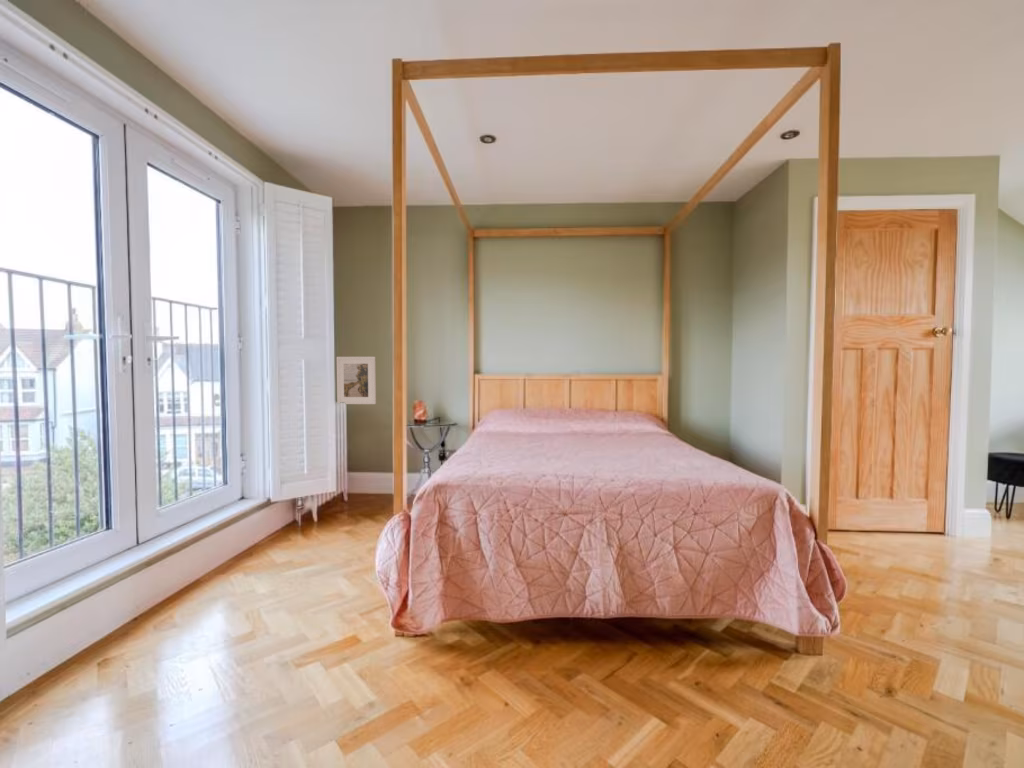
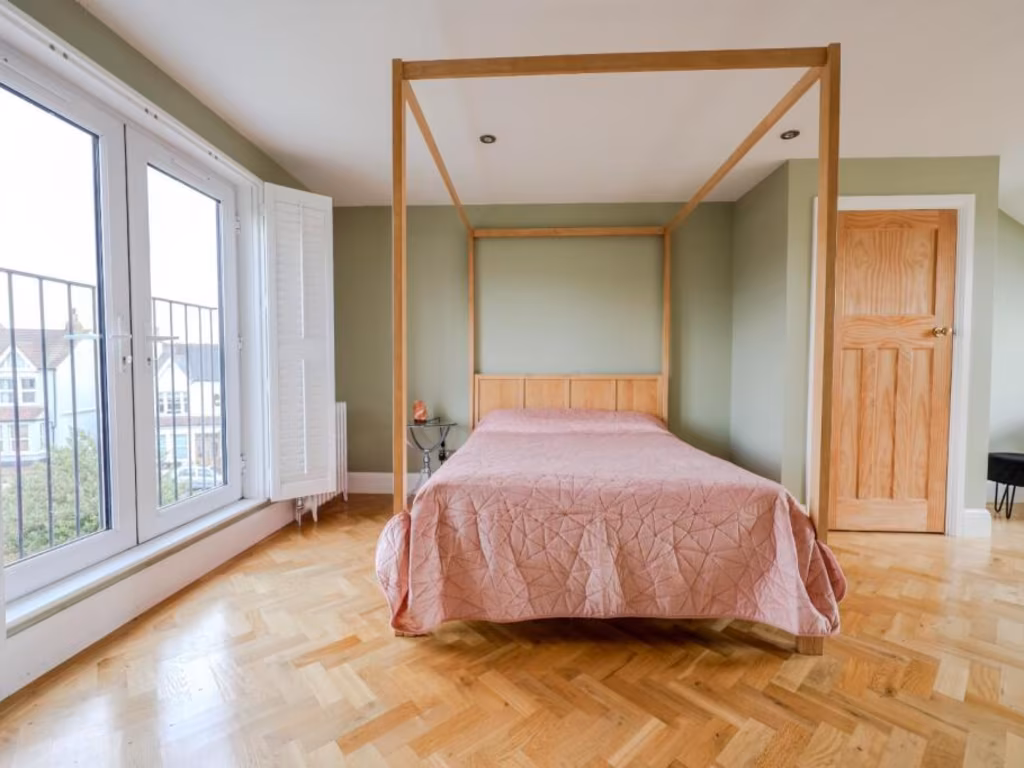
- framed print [336,356,377,405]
